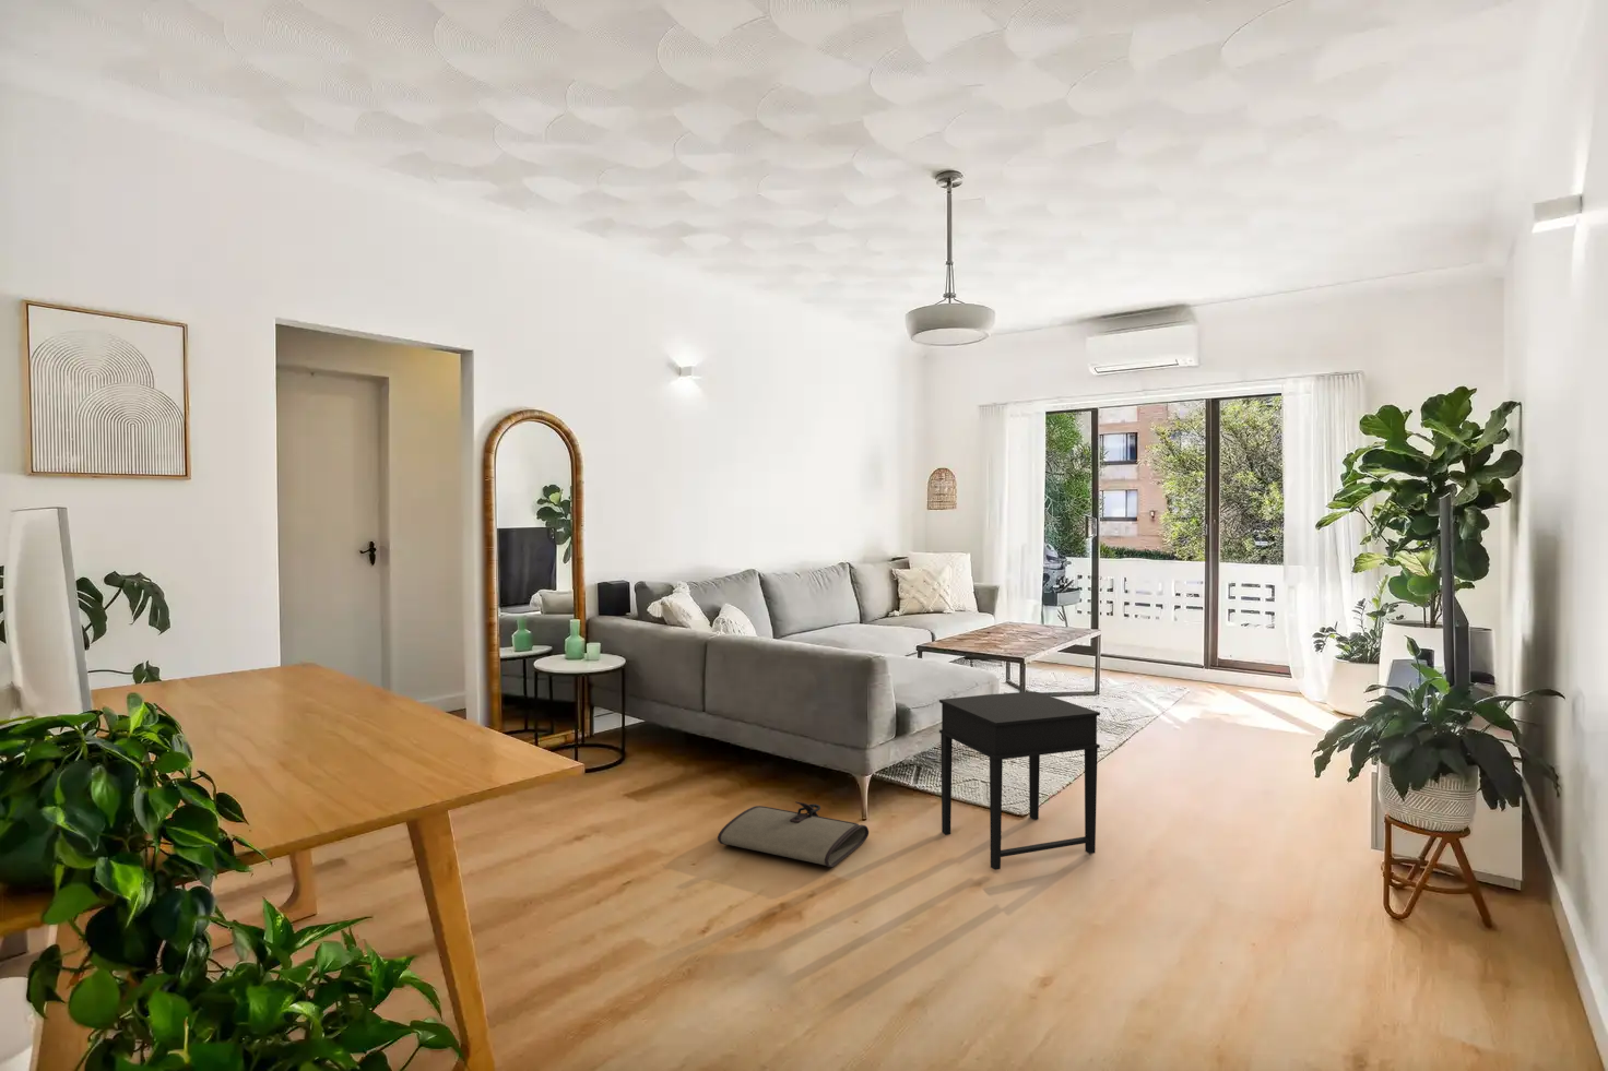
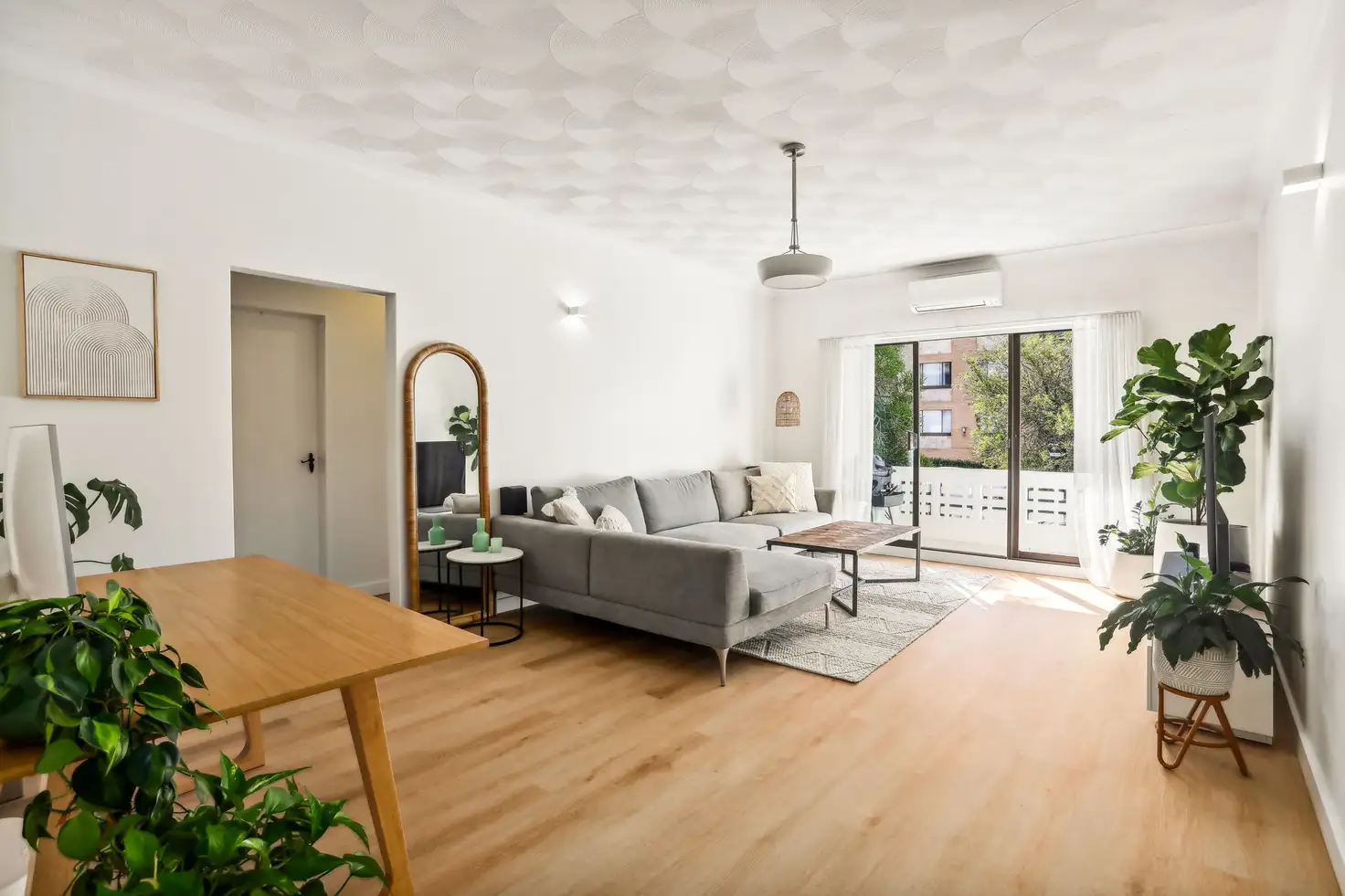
- tool roll [716,800,869,868]
- side table [938,690,1101,871]
